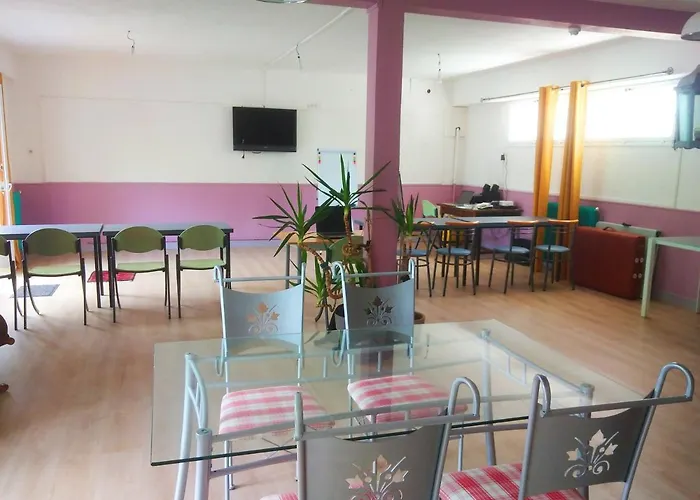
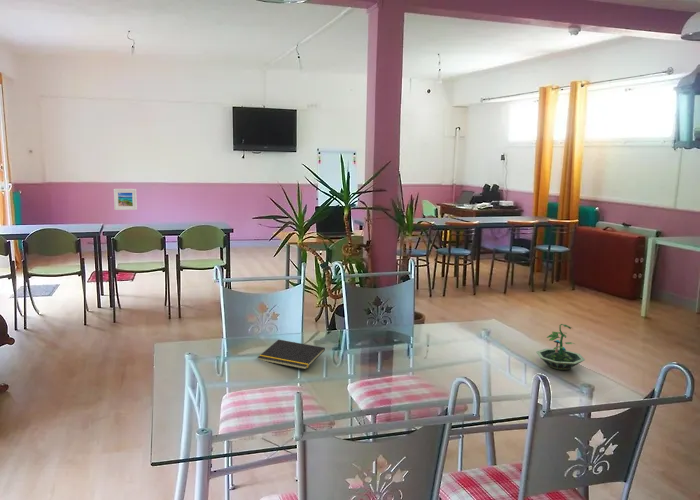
+ notepad [257,339,326,370]
+ terrarium [535,323,586,371]
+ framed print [113,188,138,211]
